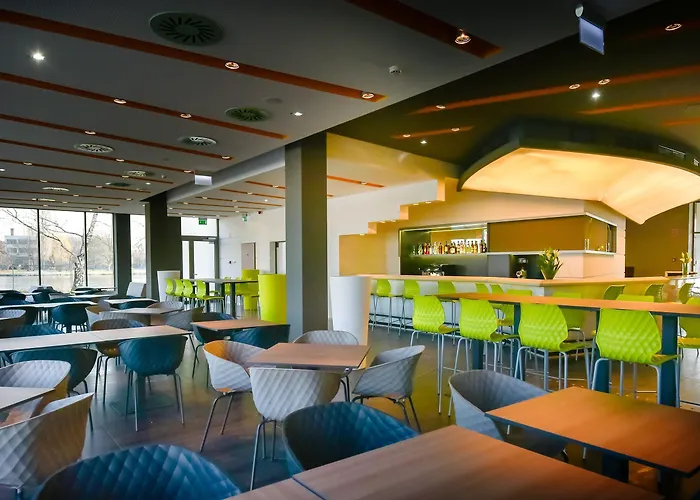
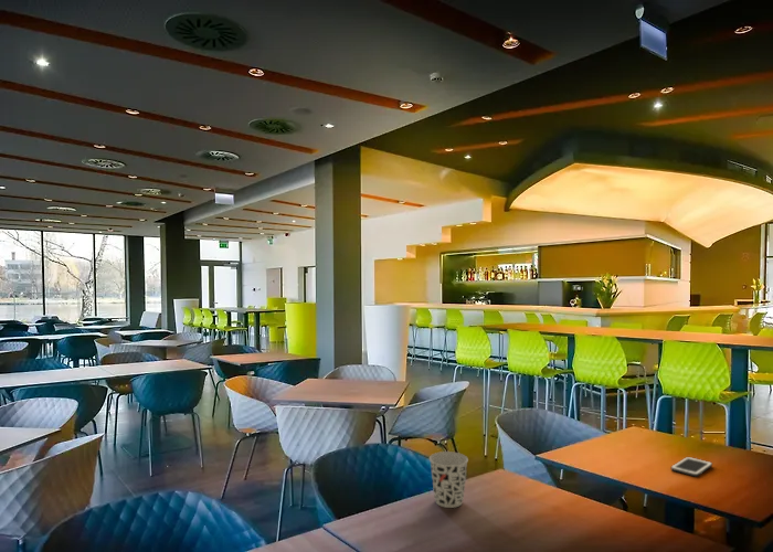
+ cell phone [670,456,713,477]
+ cup [428,450,469,509]
